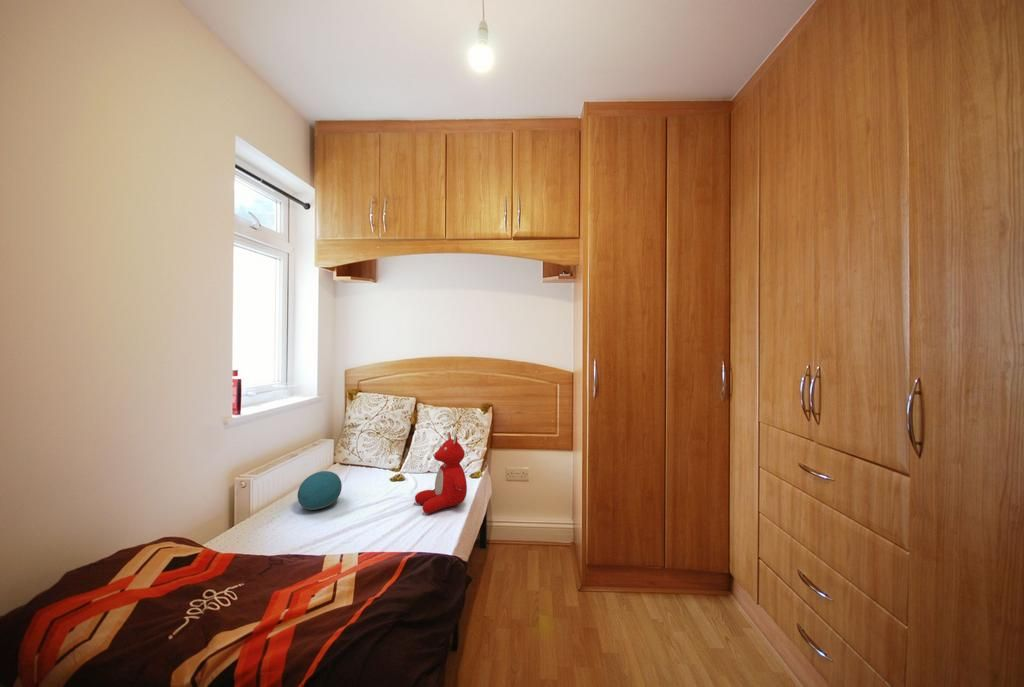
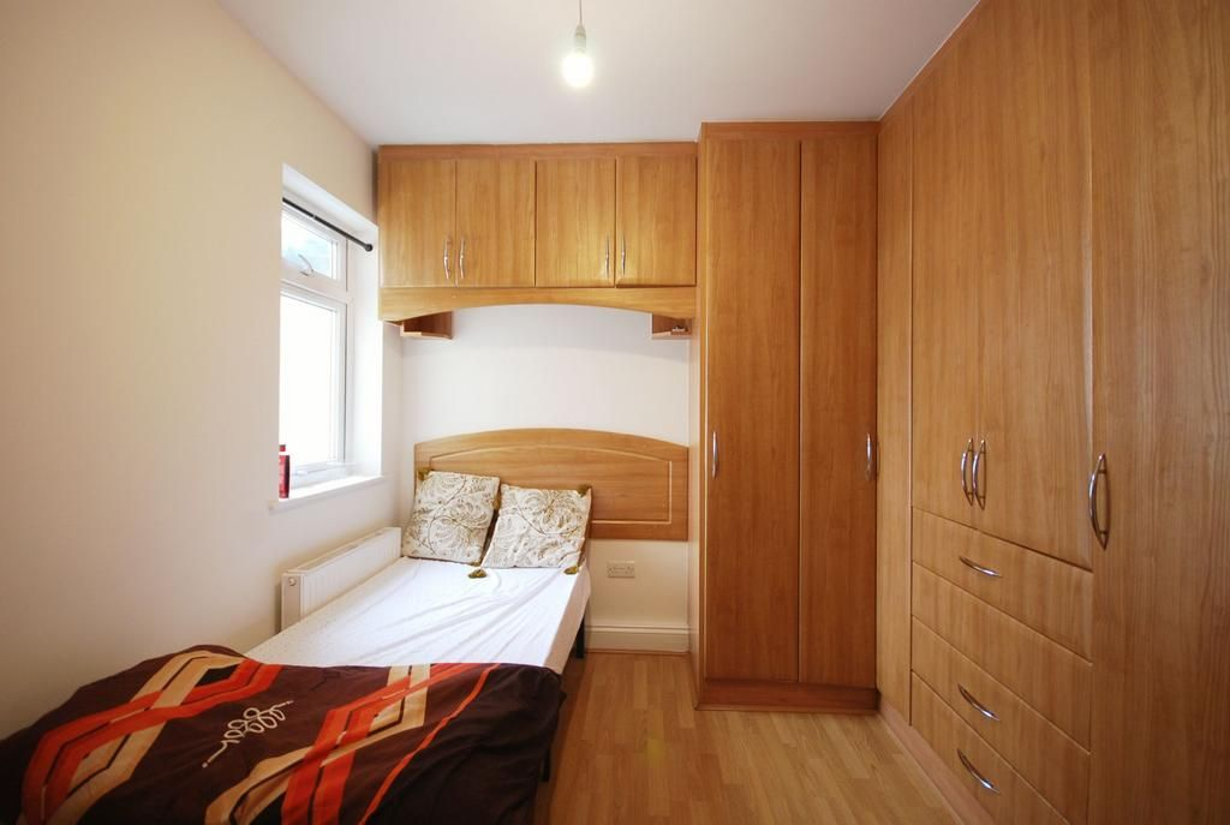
- teddy bear [414,431,468,514]
- cushion [297,470,343,511]
